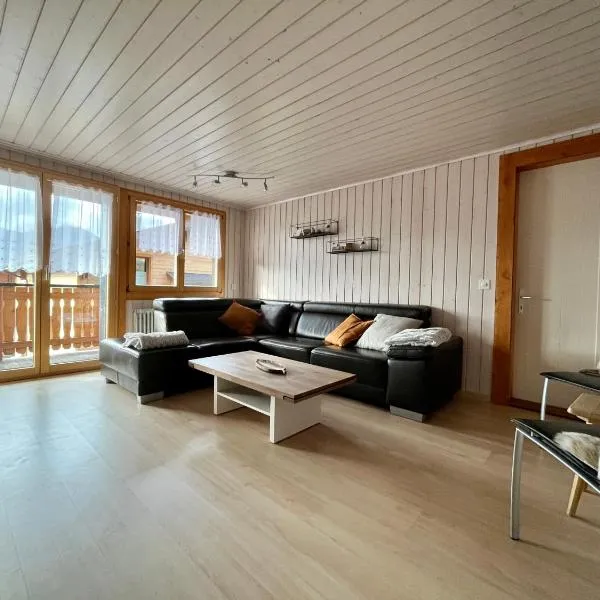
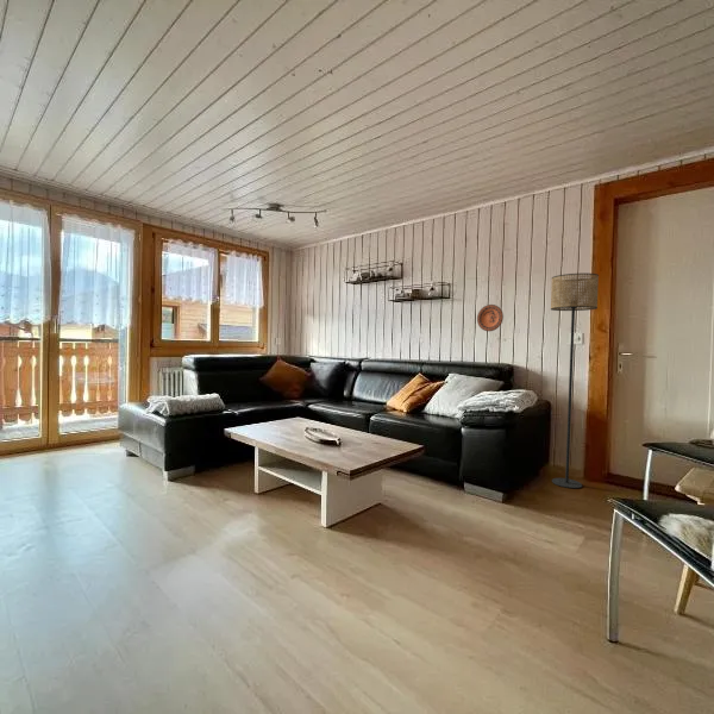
+ decorative plate [476,303,505,332]
+ floor lamp [550,273,600,489]
